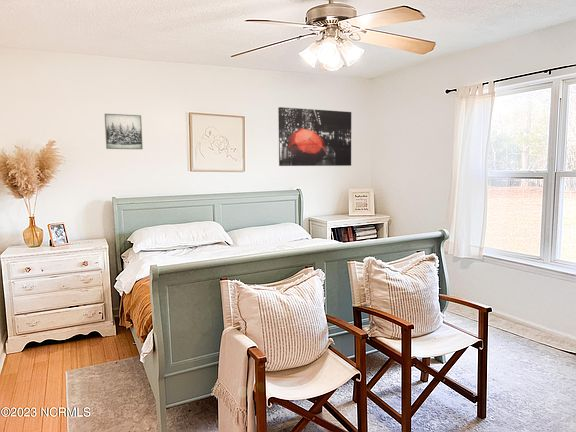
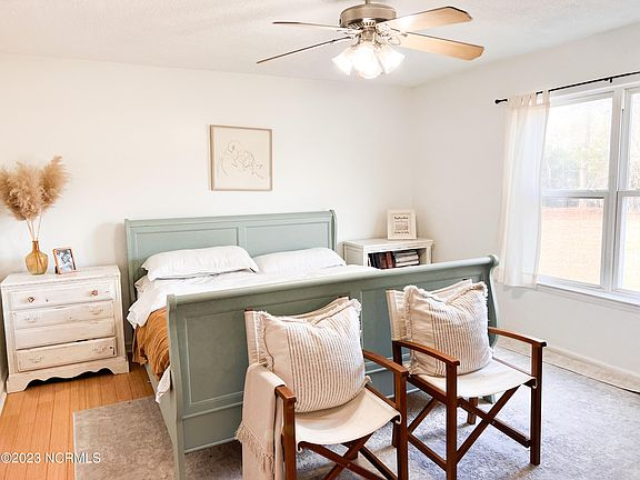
- wall art [277,106,352,167]
- wall art [104,113,144,150]
